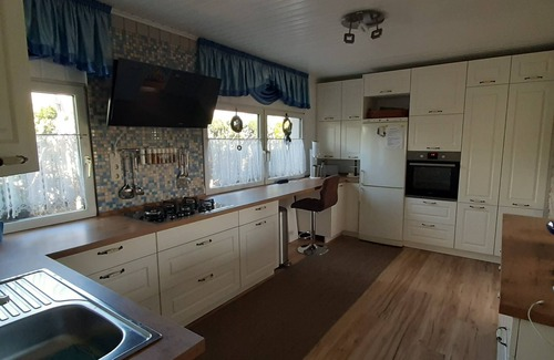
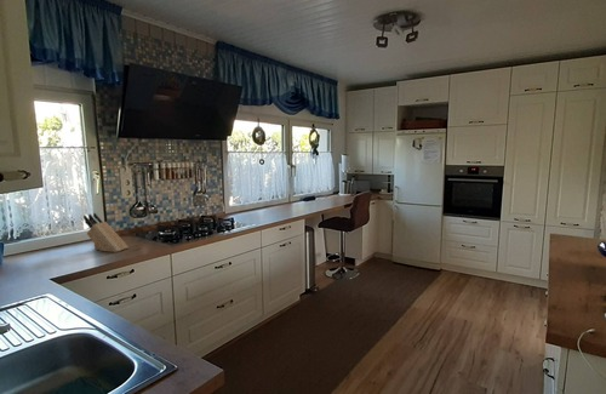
+ knife block [82,212,130,253]
